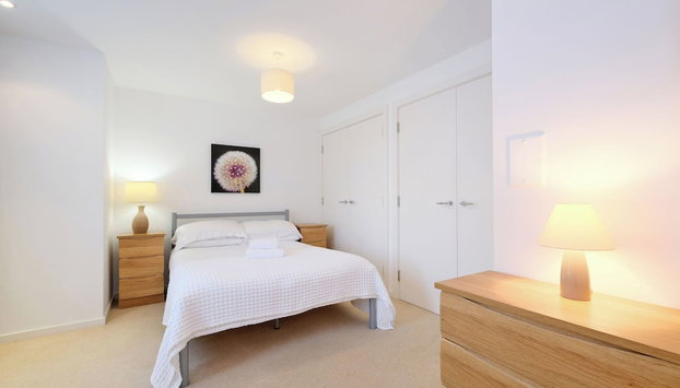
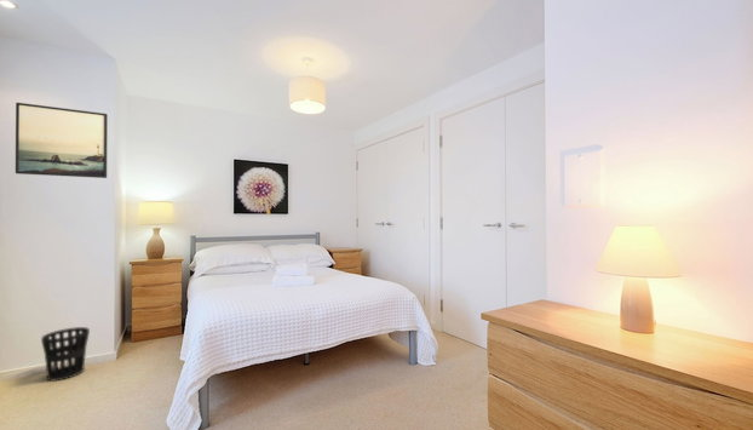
+ wastebasket [40,326,91,383]
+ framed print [15,102,109,179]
